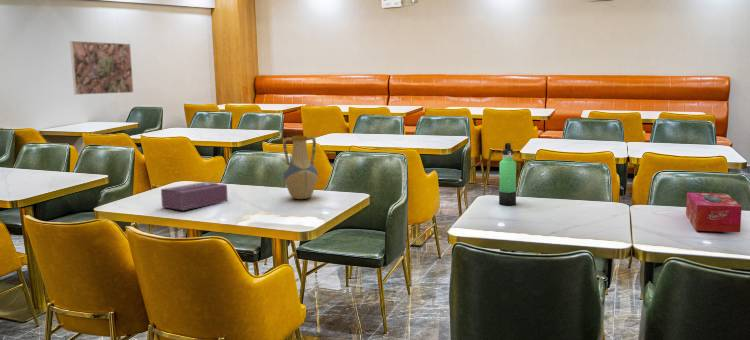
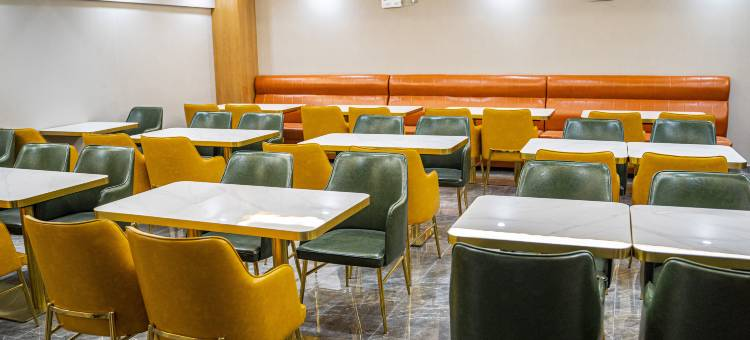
- vase [282,135,319,200]
- thermos bottle [498,142,517,206]
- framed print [69,40,134,96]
- tissue box [685,192,743,233]
- tissue box [160,181,229,211]
